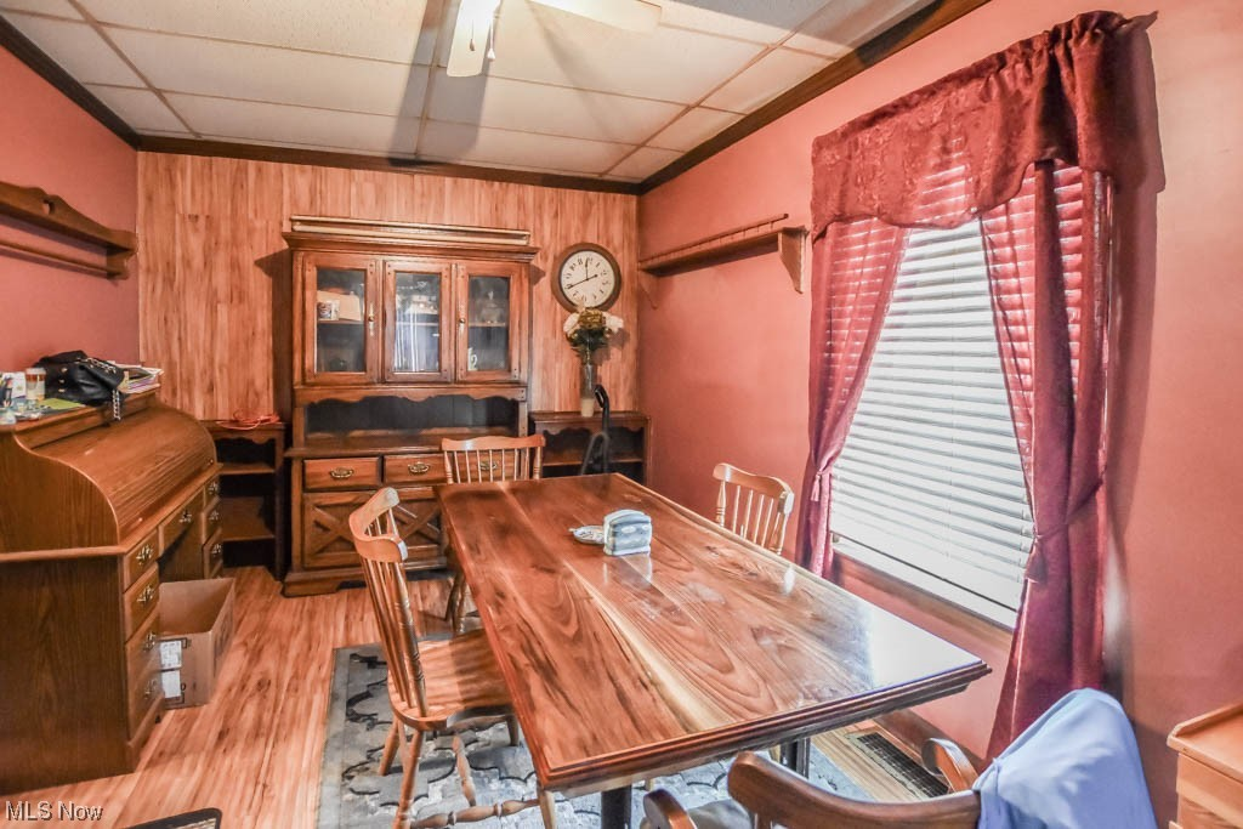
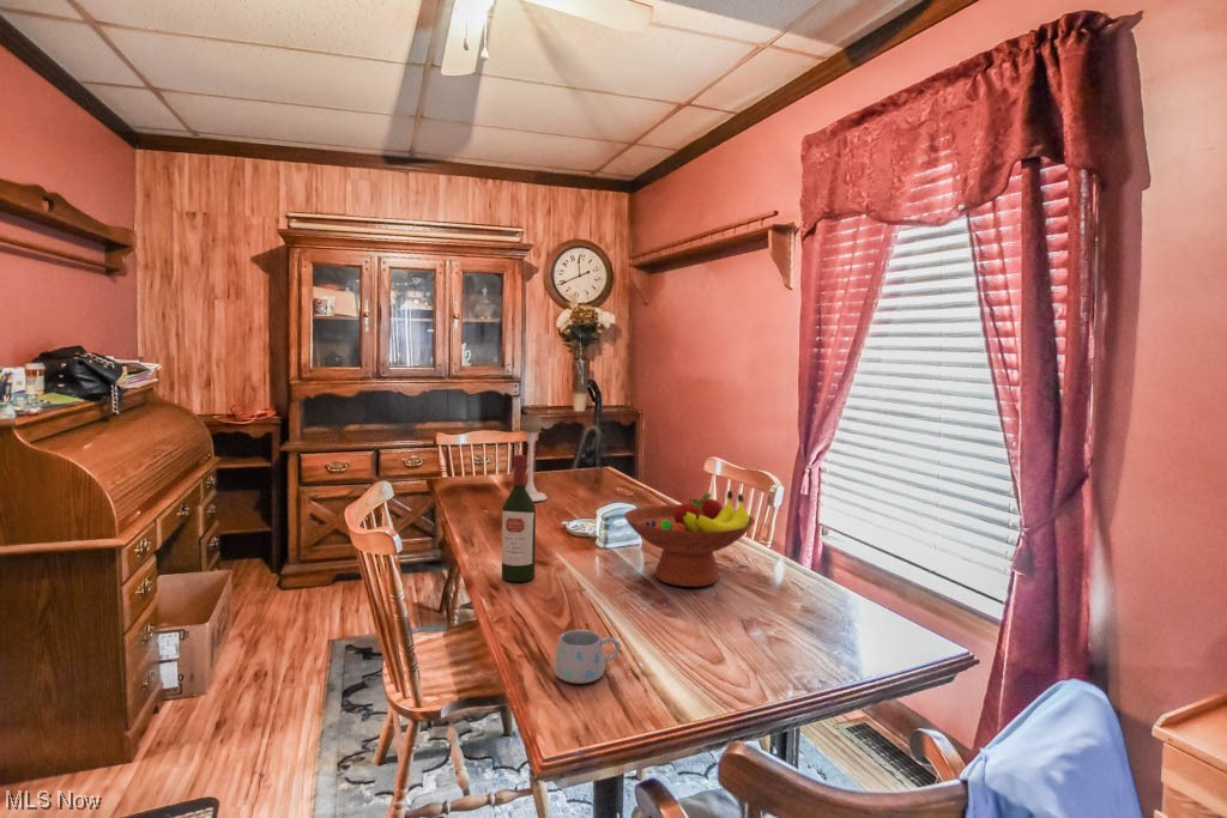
+ wine bottle [501,454,537,583]
+ fruit bowl [623,490,756,588]
+ candle holder [519,413,549,503]
+ mug [552,629,622,685]
